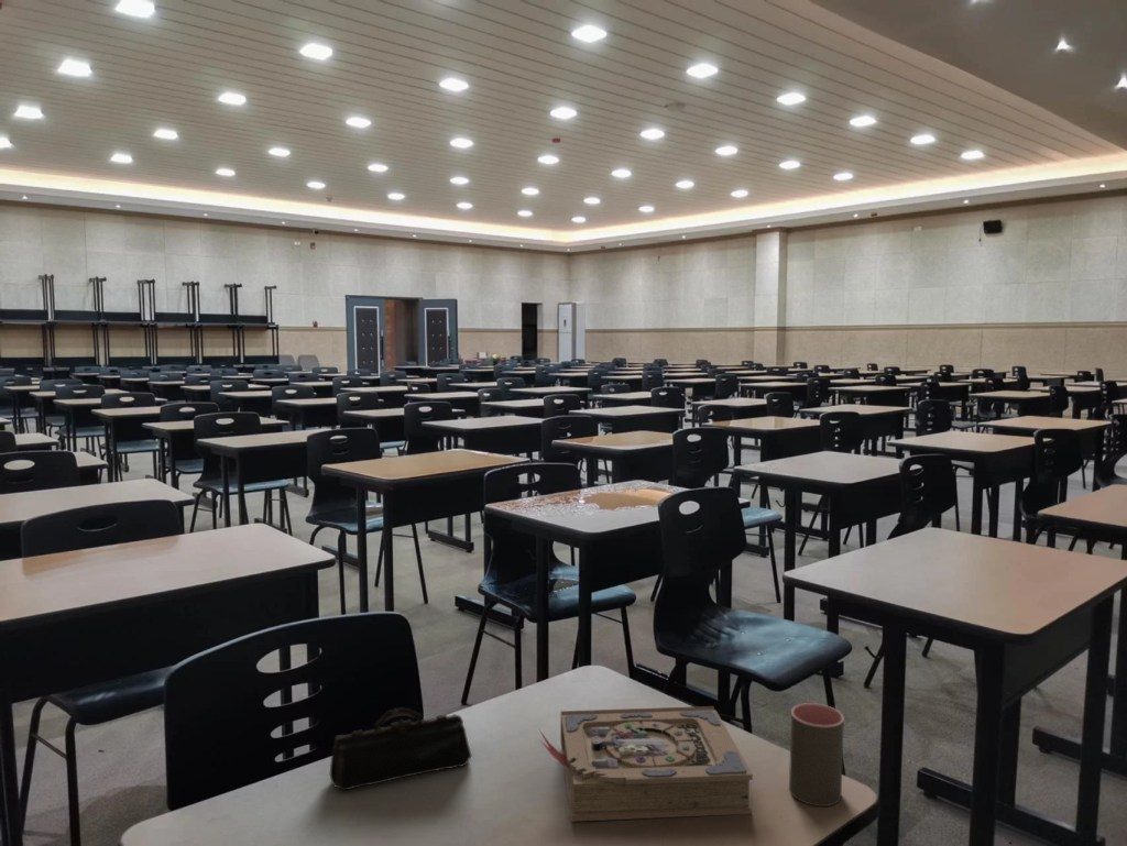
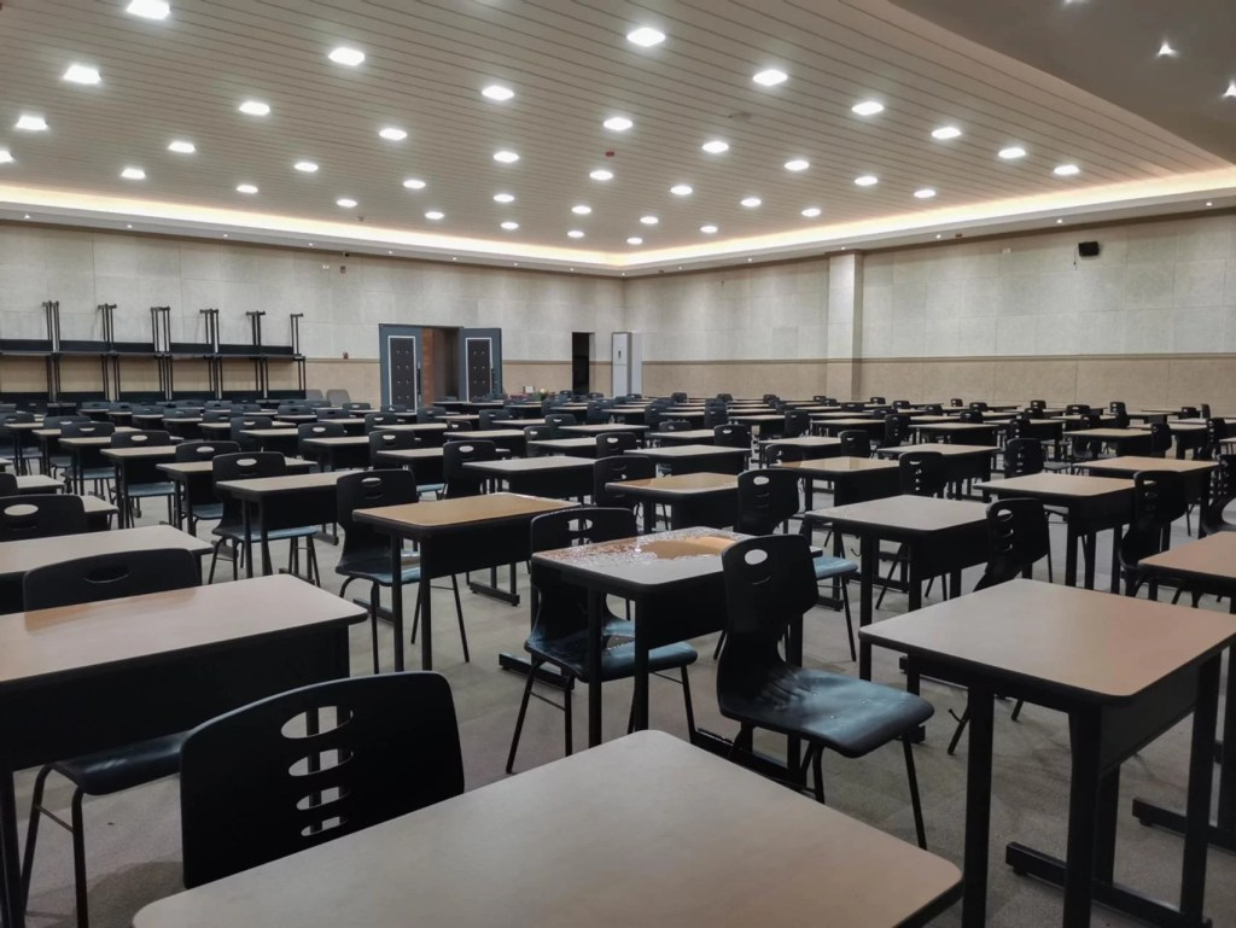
- cup [788,702,845,807]
- book [538,705,754,823]
- pencil case [329,707,472,792]
